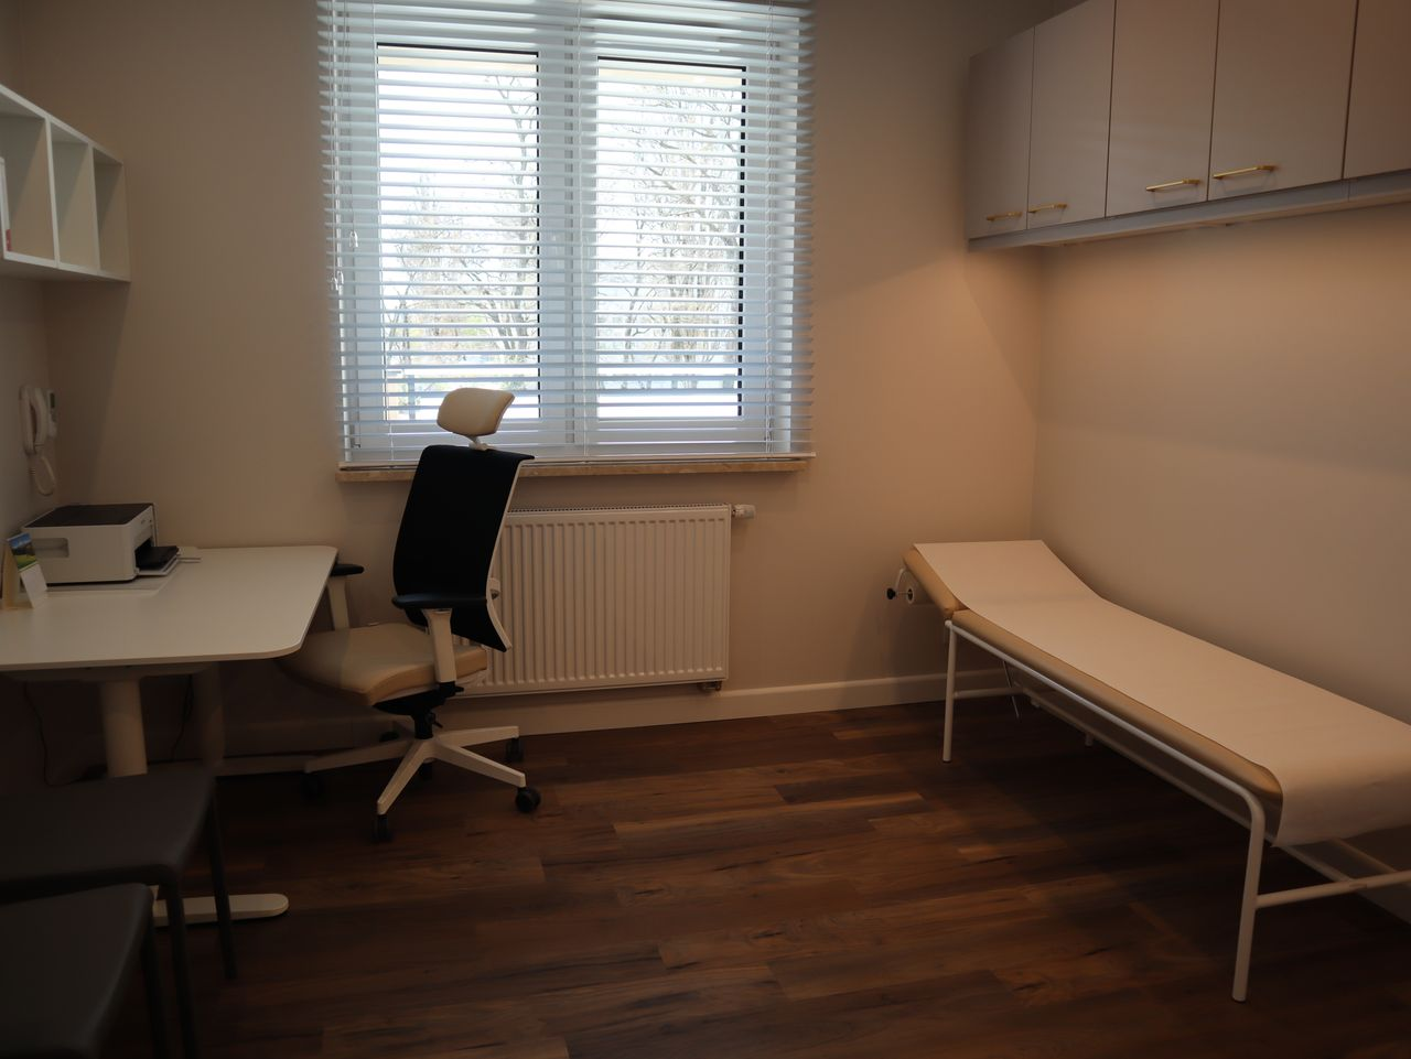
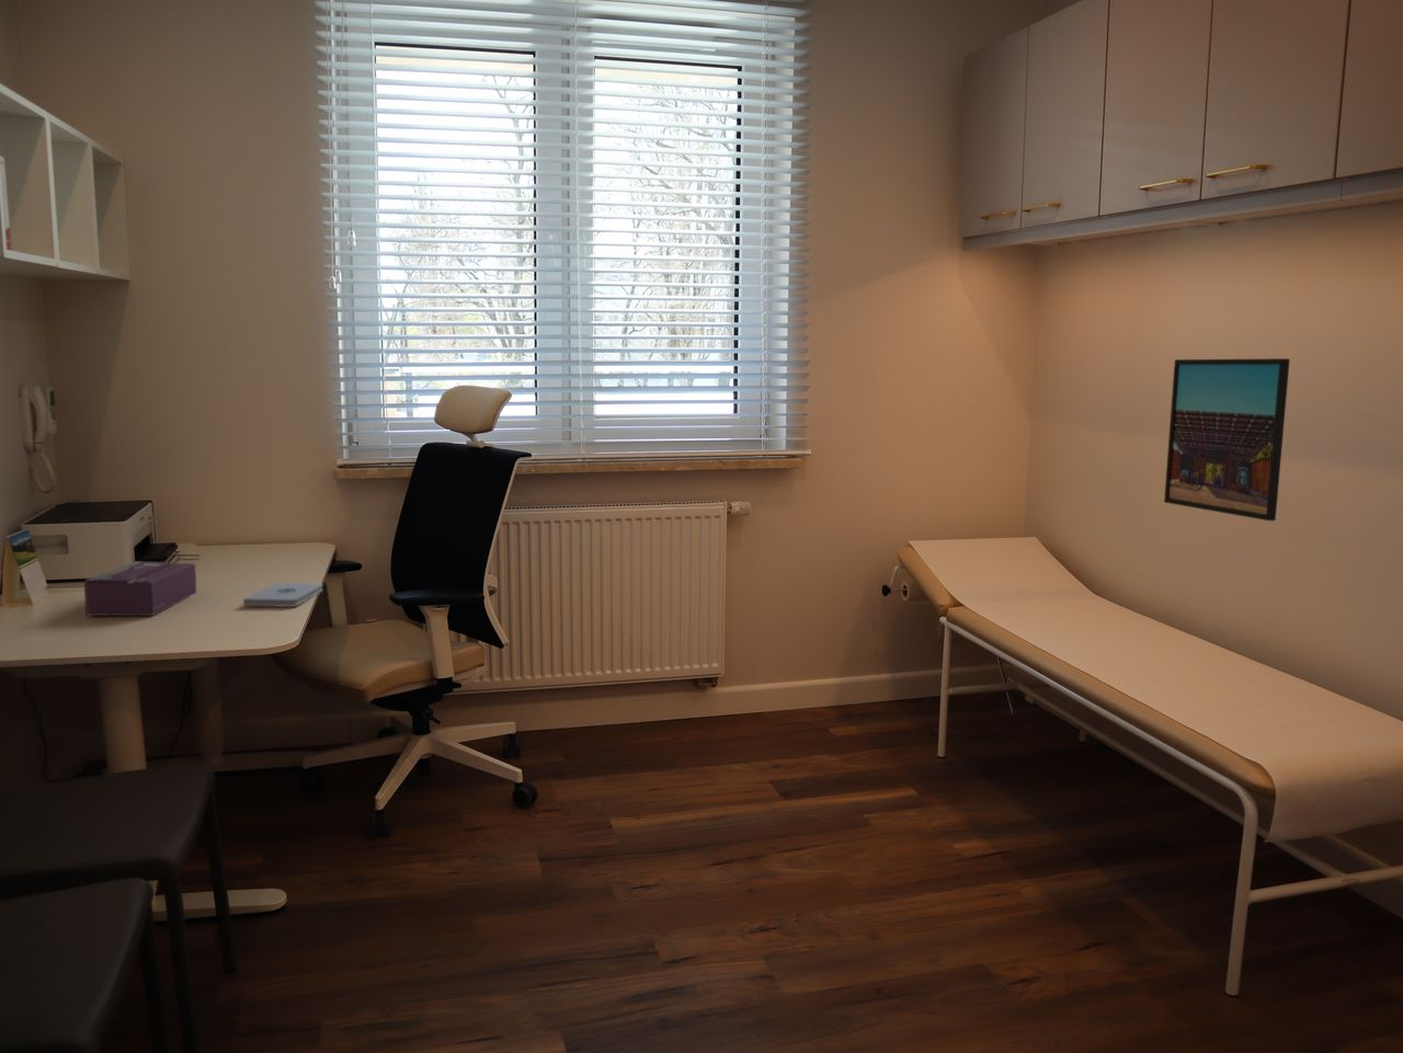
+ tissue box [83,560,197,617]
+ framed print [1163,357,1291,522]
+ notepad [242,582,324,608]
